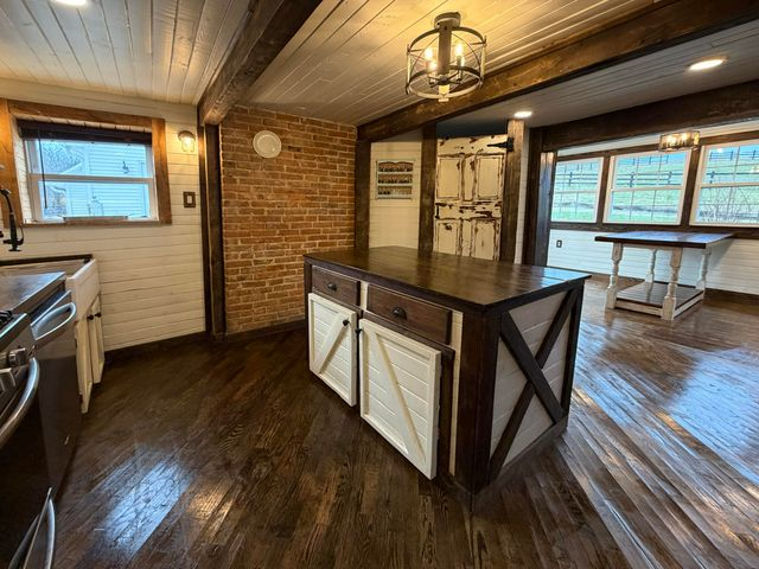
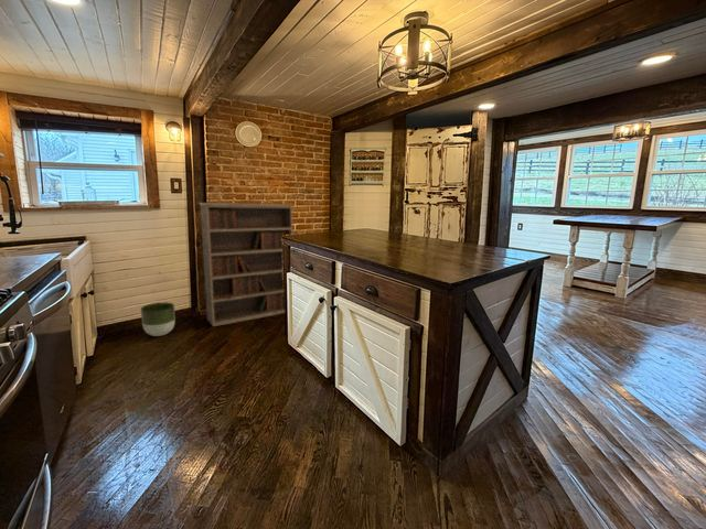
+ bookshelf [199,202,295,327]
+ planter [140,301,176,337]
